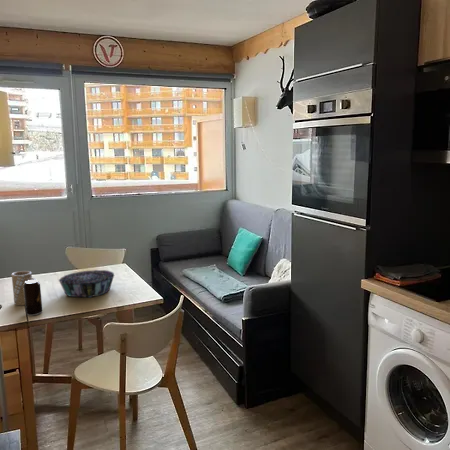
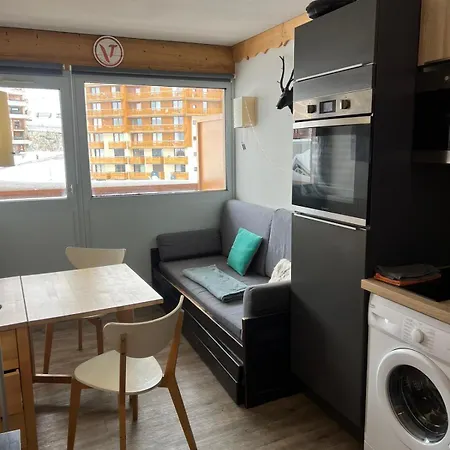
- beverage can [23,279,44,317]
- mug [10,270,37,306]
- decorative bowl [58,269,115,298]
